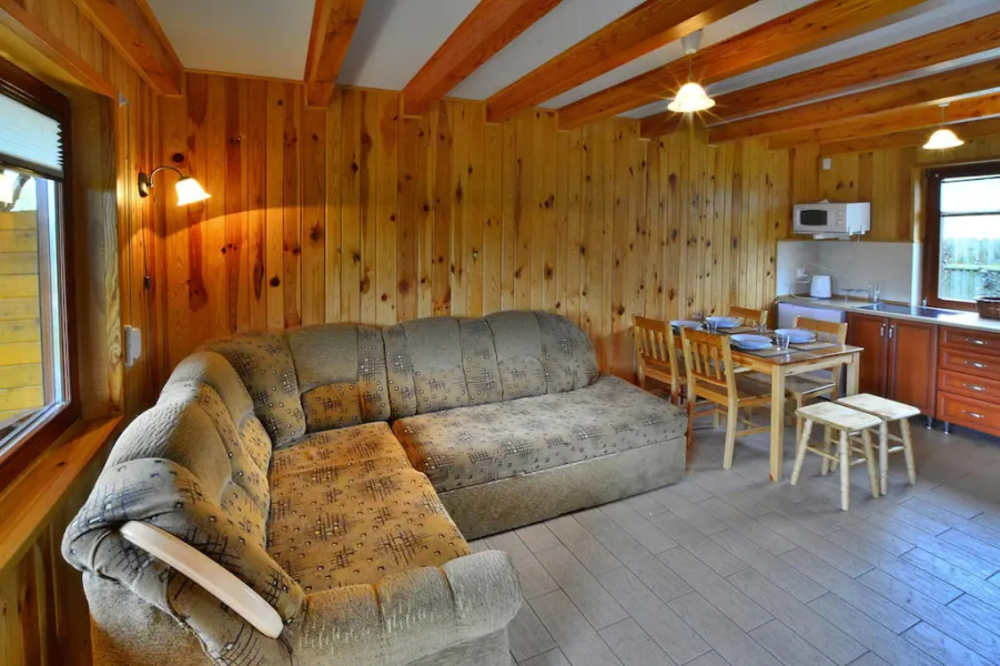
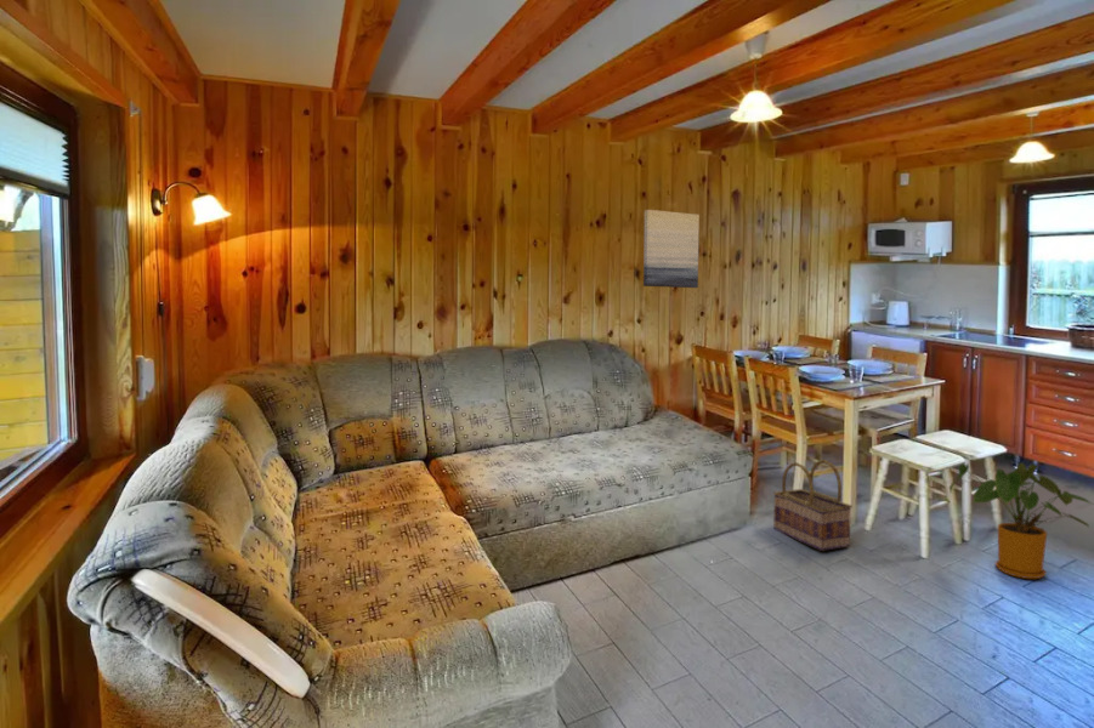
+ house plant [948,462,1093,580]
+ basket [772,459,854,552]
+ wall art [642,209,701,289]
